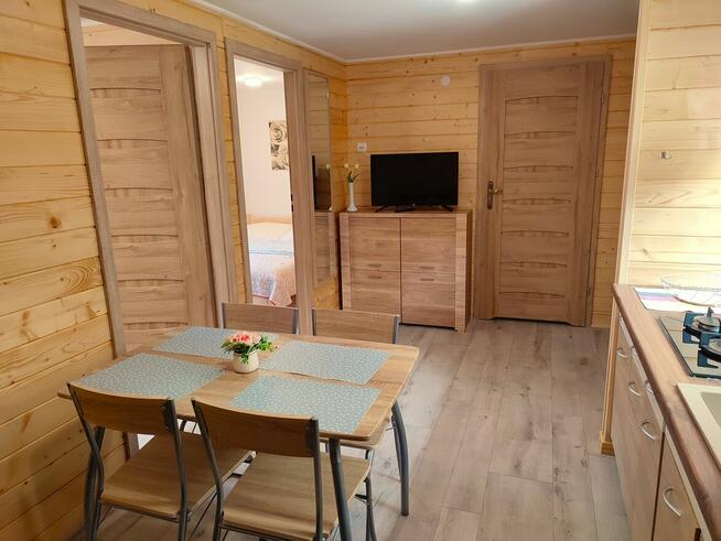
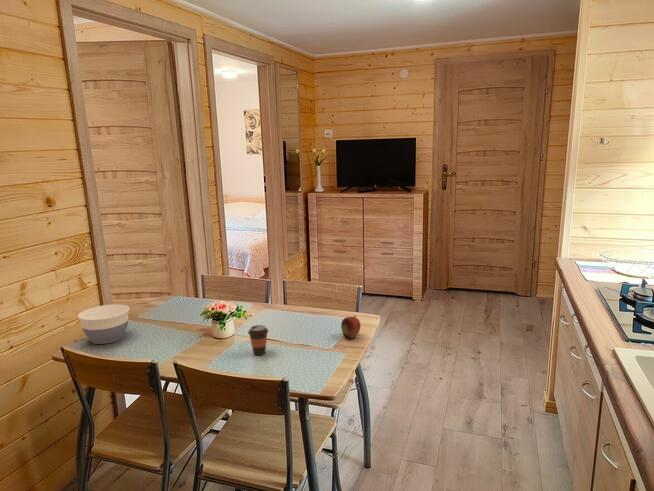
+ coffee cup [247,324,270,356]
+ fruit [340,314,362,339]
+ bowl [77,303,130,345]
